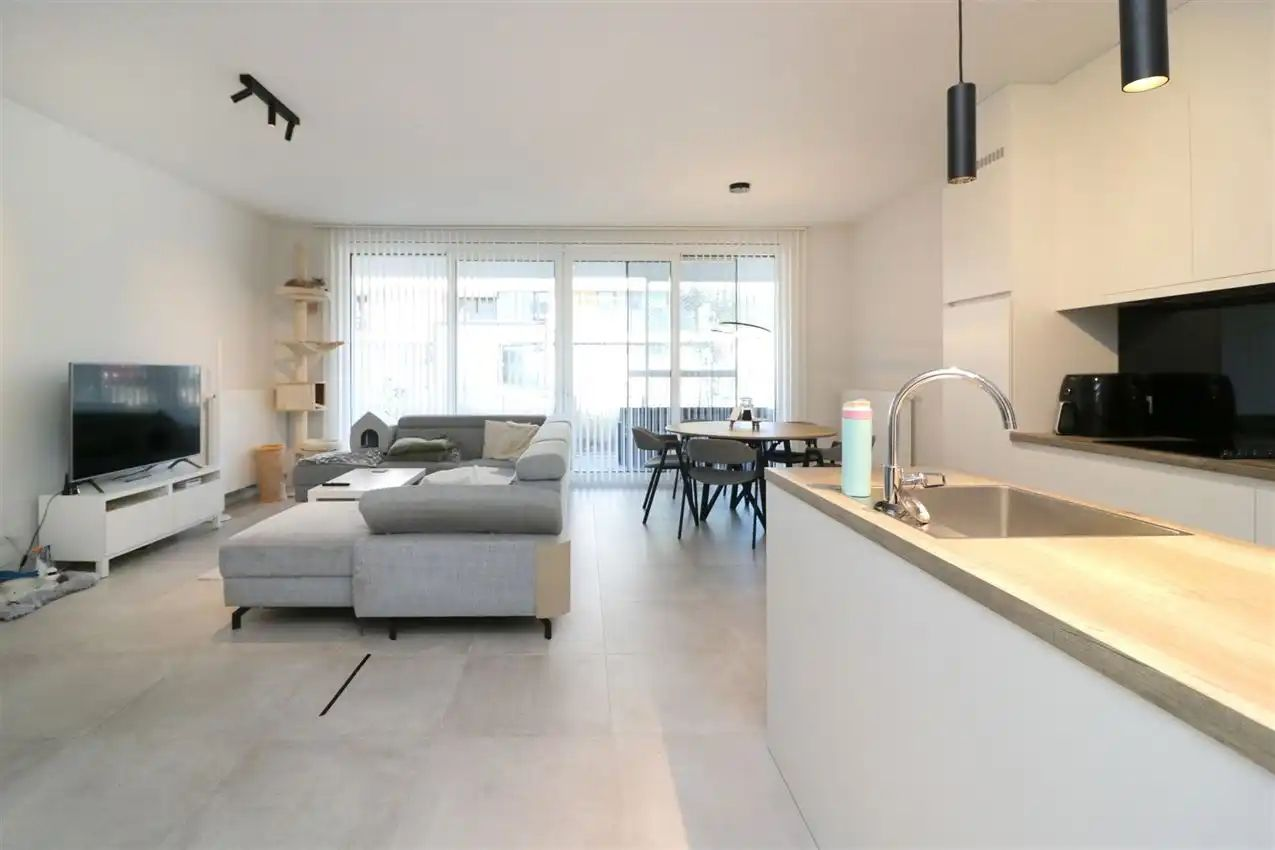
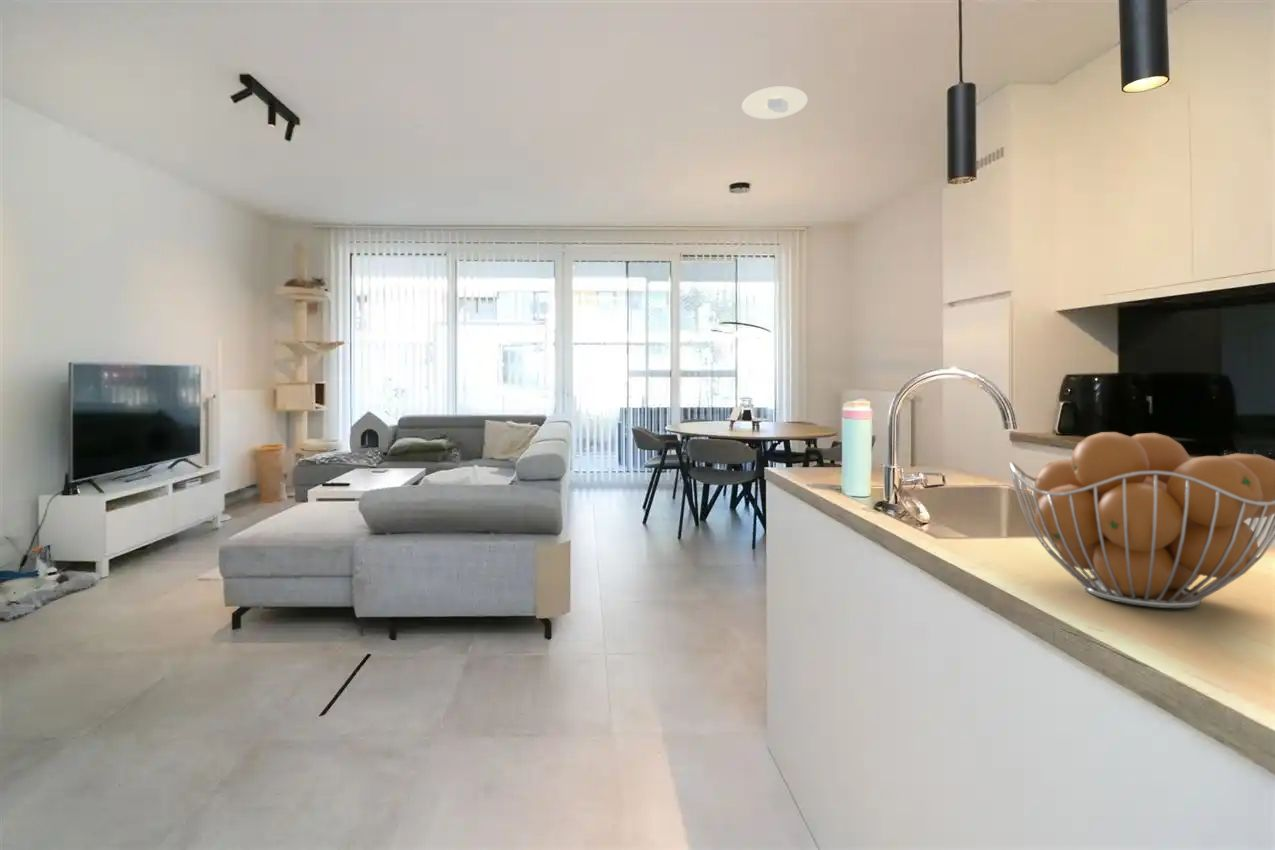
+ fruit basket [1008,431,1275,609]
+ recessed light [741,85,809,120]
